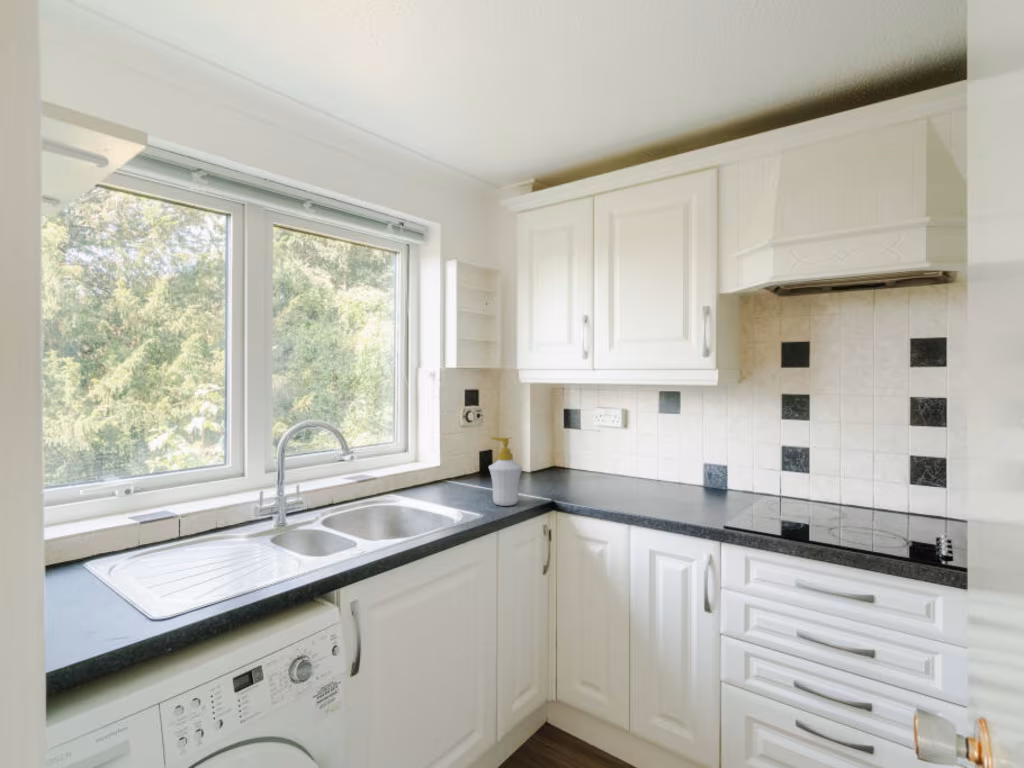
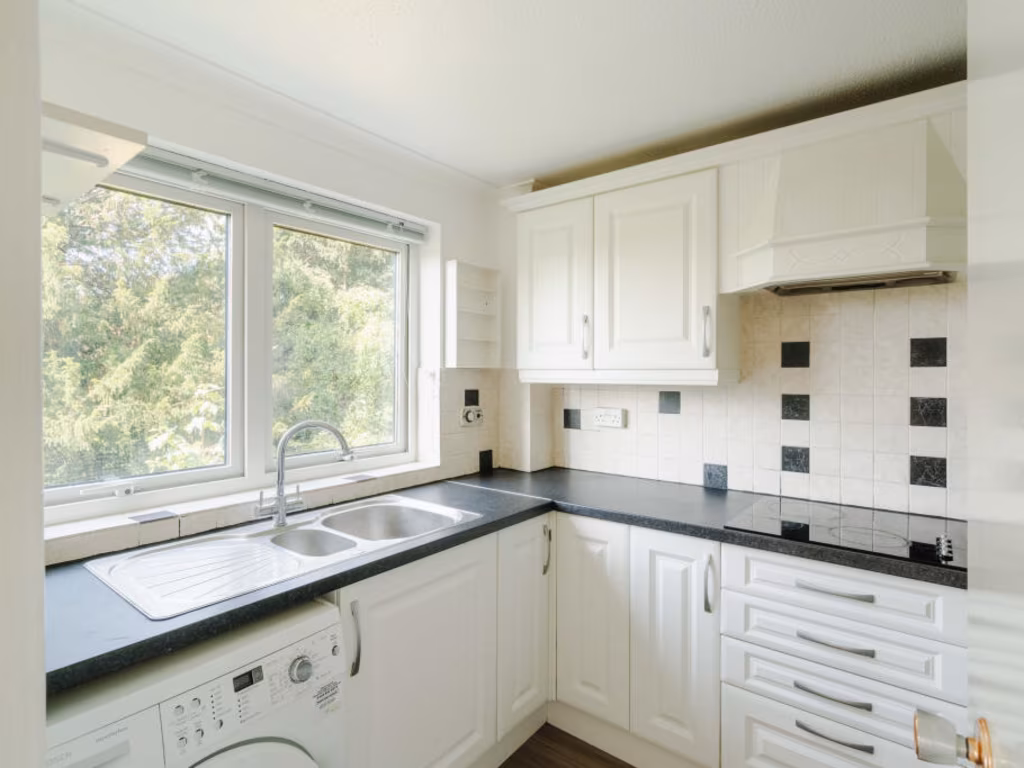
- soap bottle [488,436,524,507]
